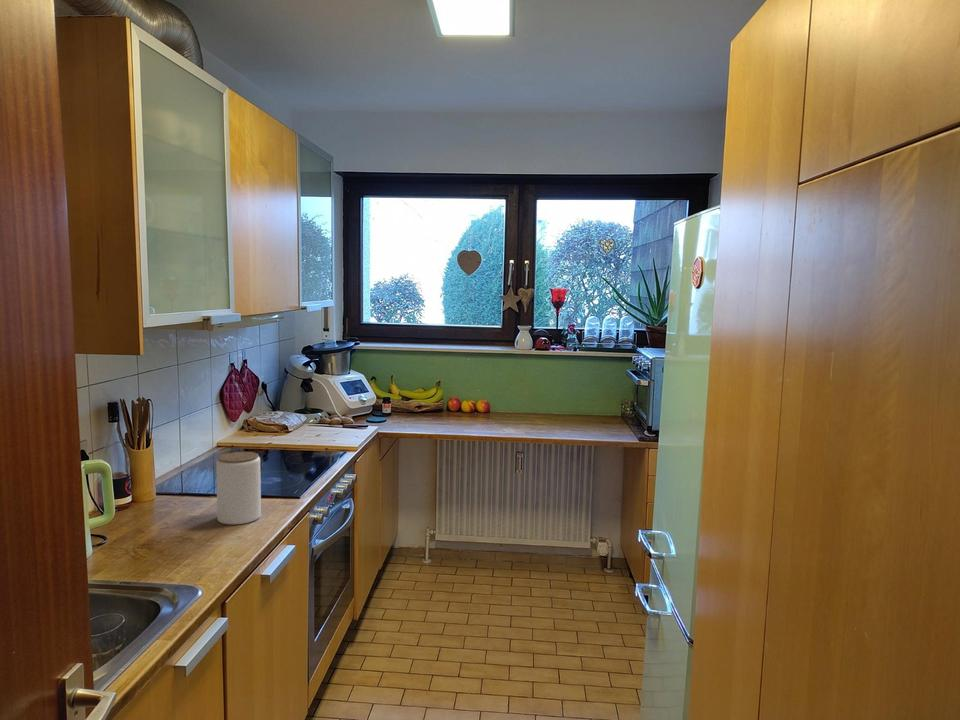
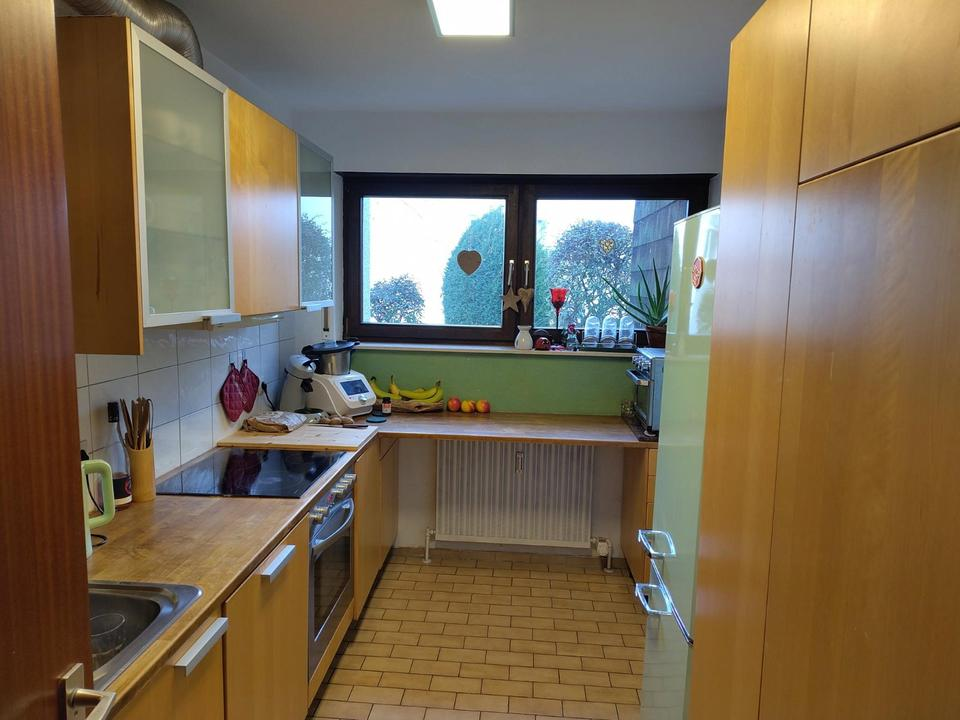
- jar [215,451,262,525]
